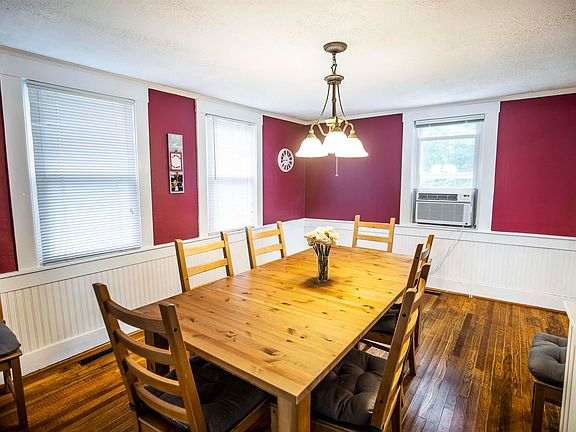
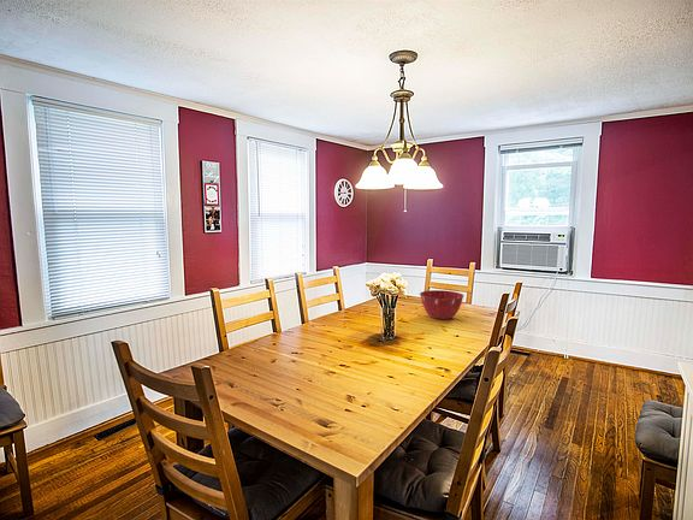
+ mixing bowl [419,289,466,320]
